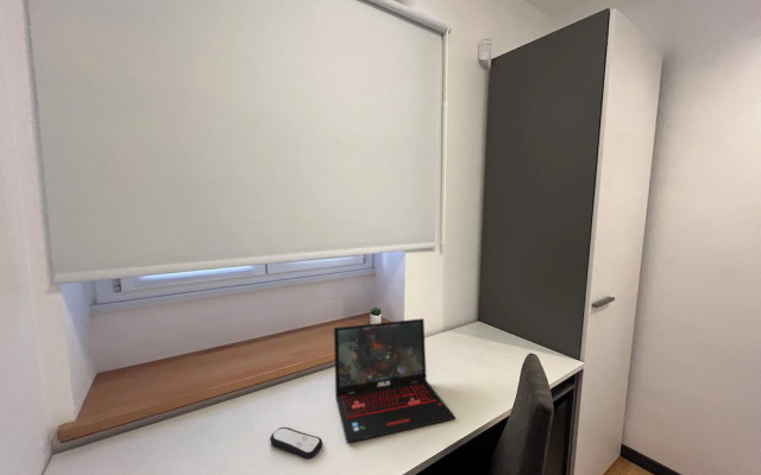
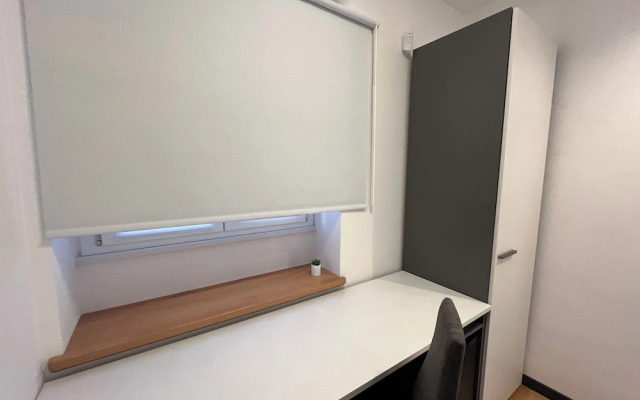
- remote control [269,426,323,460]
- laptop [333,317,457,444]
